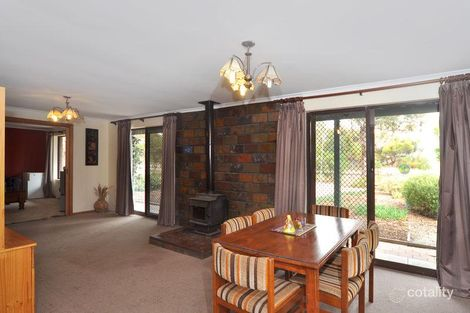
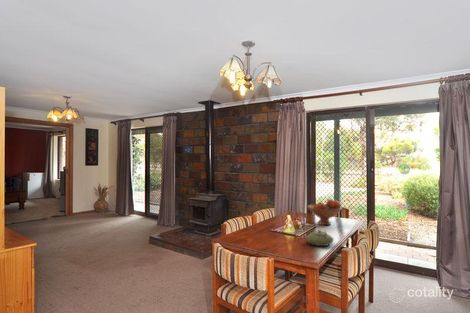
+ teapot [305,221,335,247]
+ fruit bowl [306,198,343,226]
